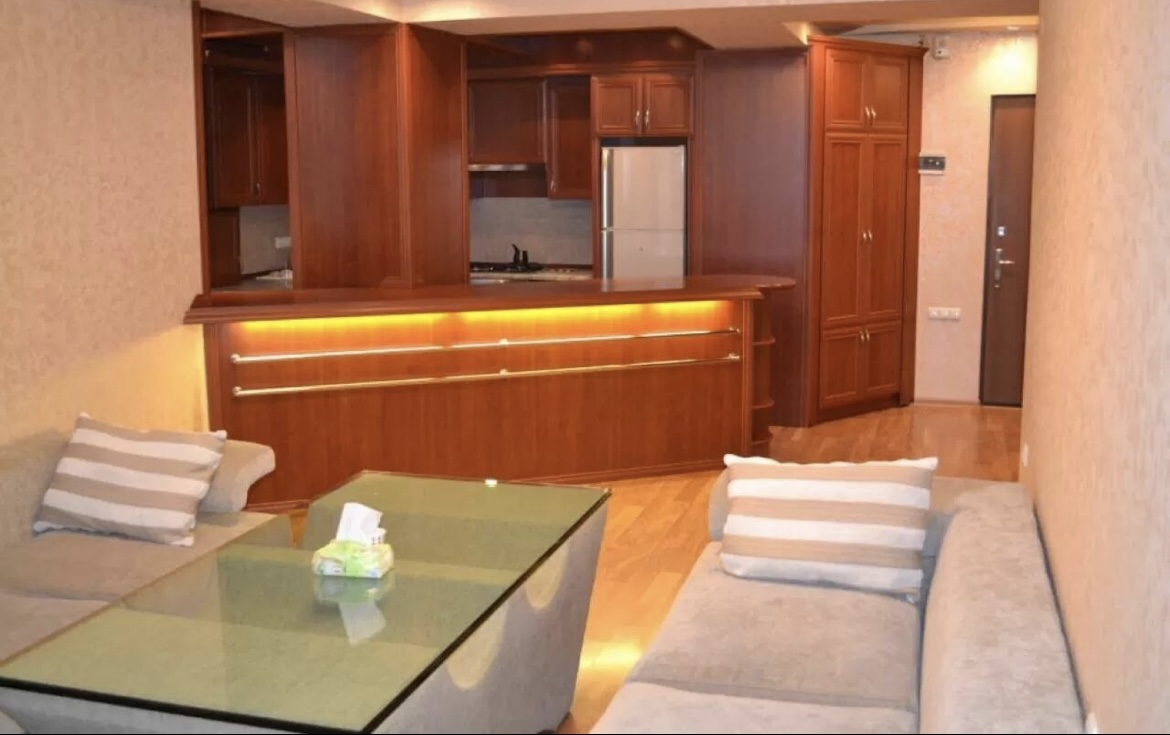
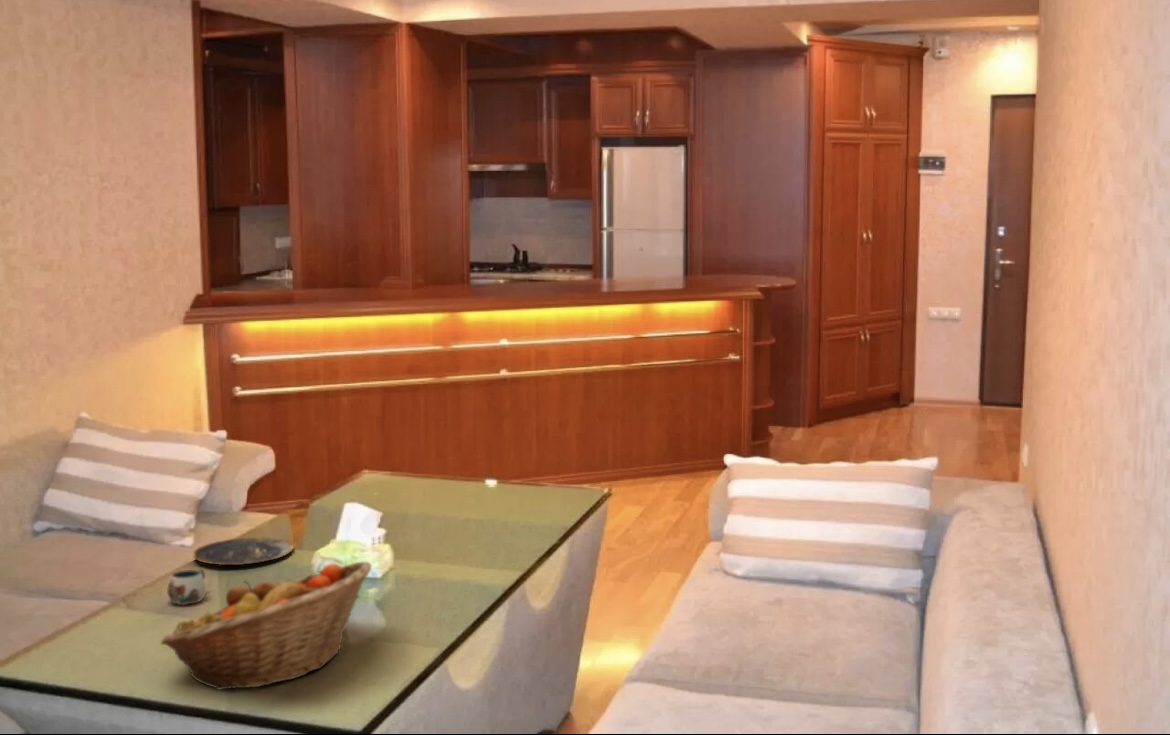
+ mug [166,569,207,606]
+ plate [191,537,295,566]
+ fruit basket [160,561,373,691]
